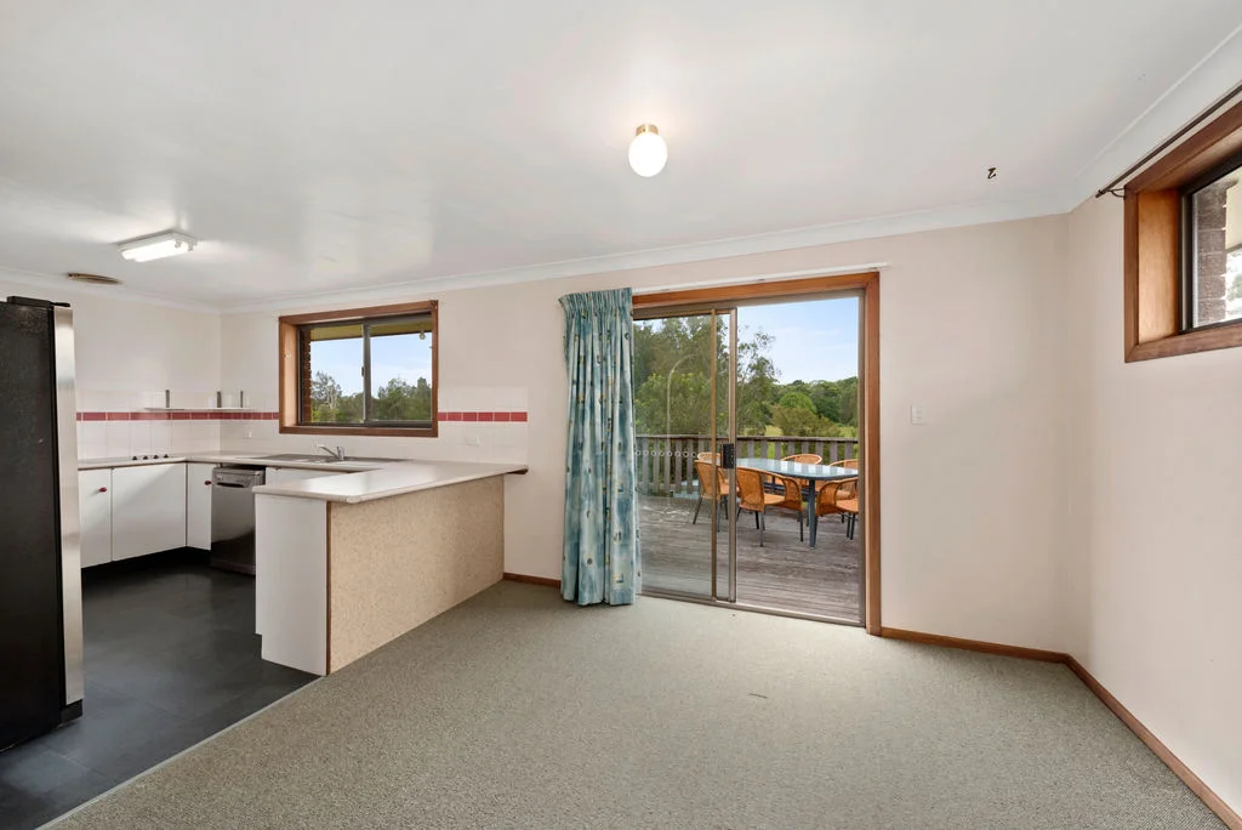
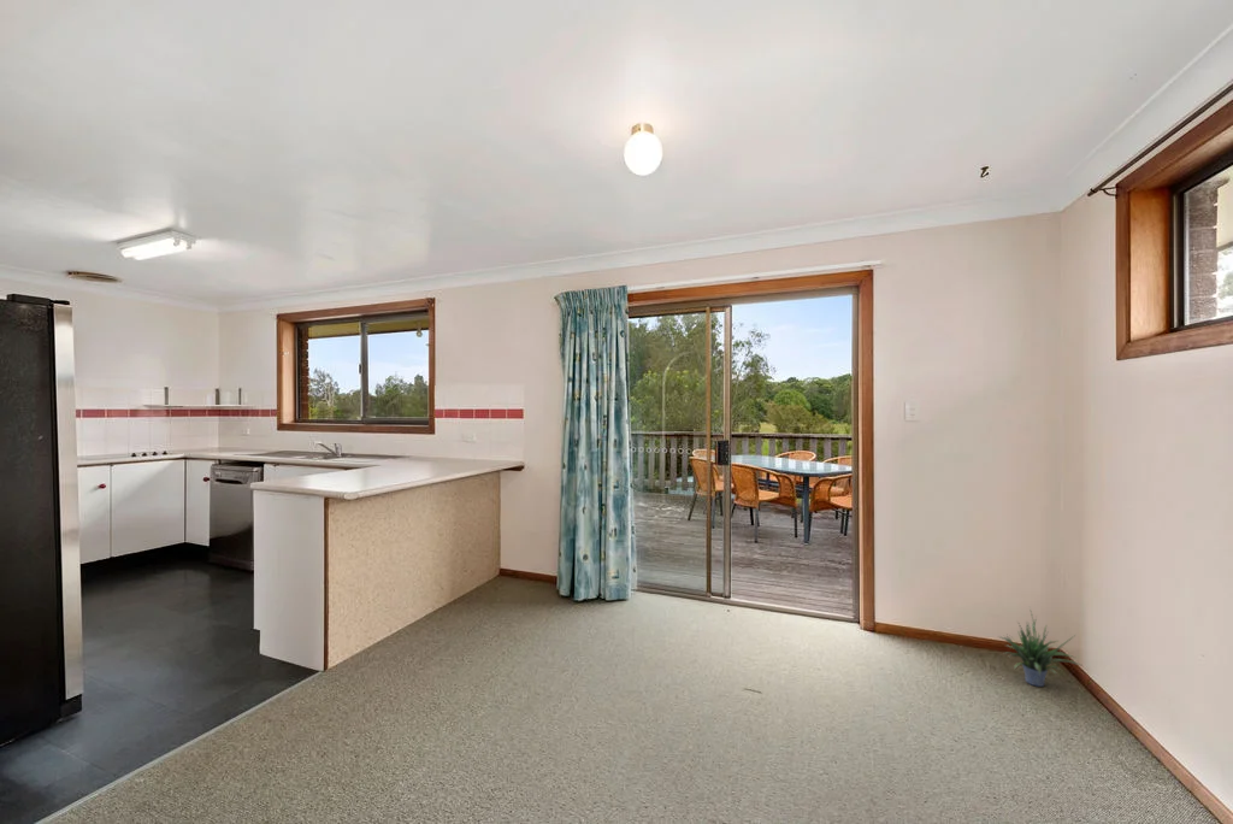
+ potted plant [997,607,1082,688]
